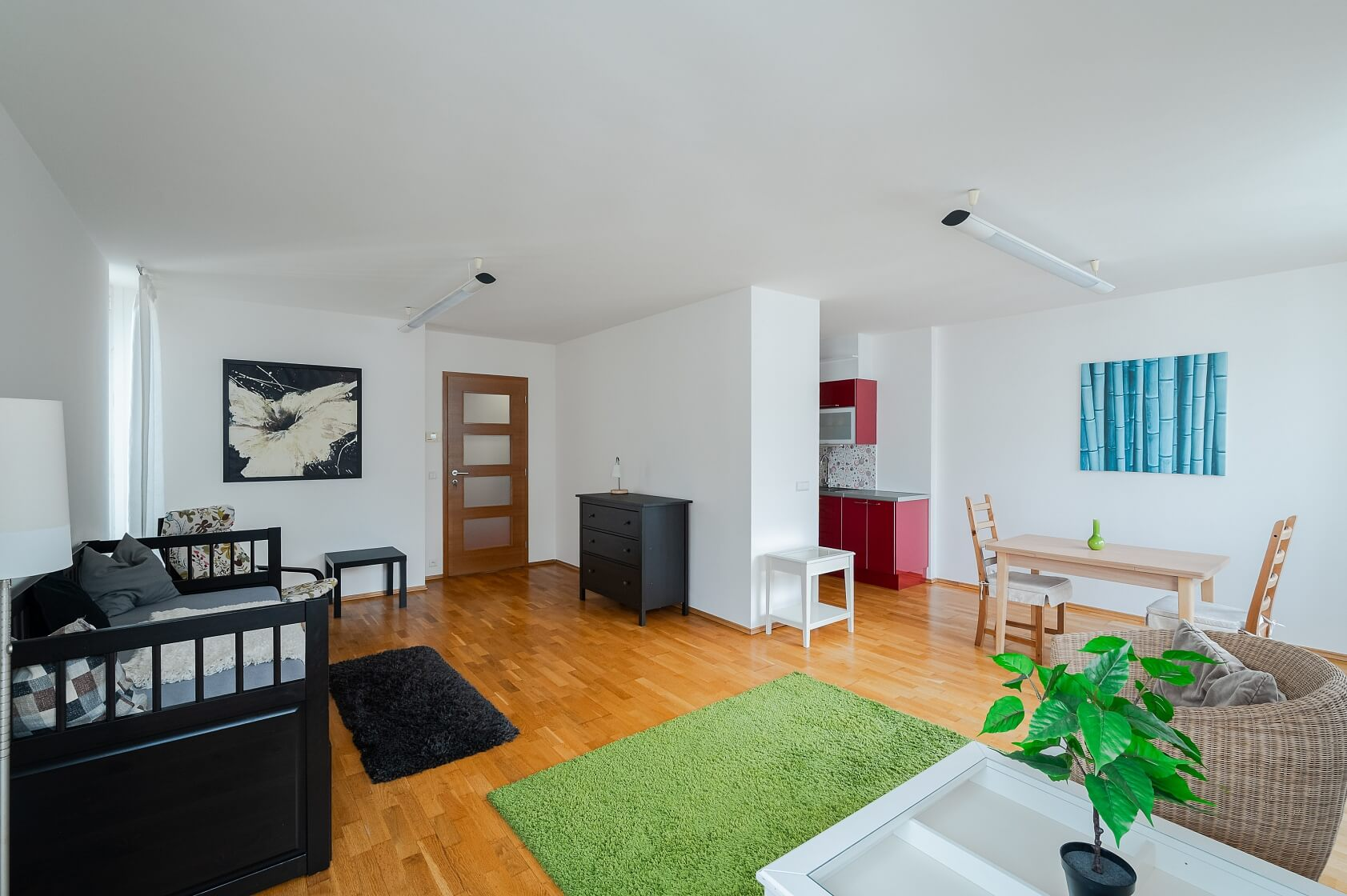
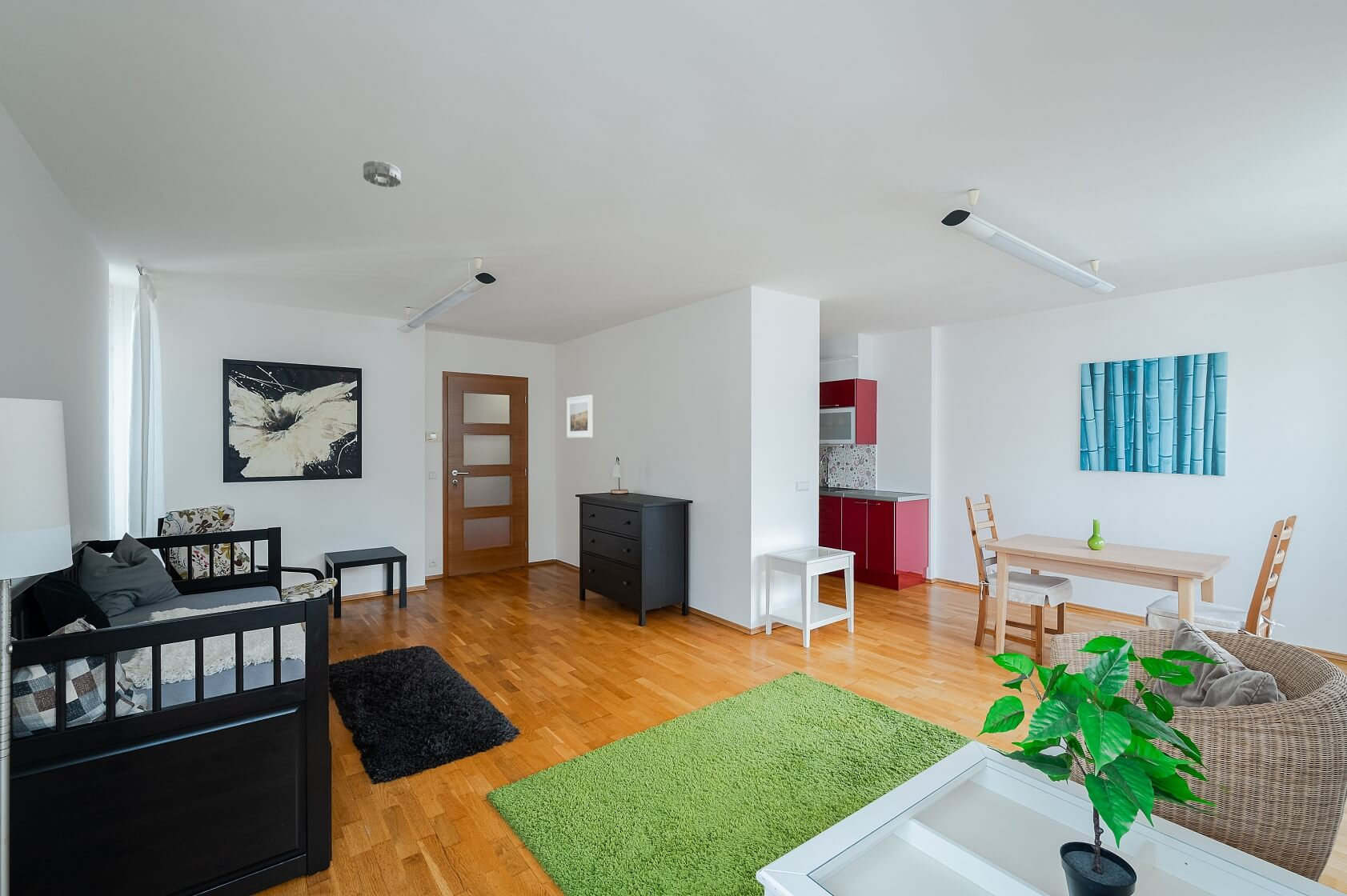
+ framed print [566,394,593,438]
+ smoke detector [363,160,402,188]
